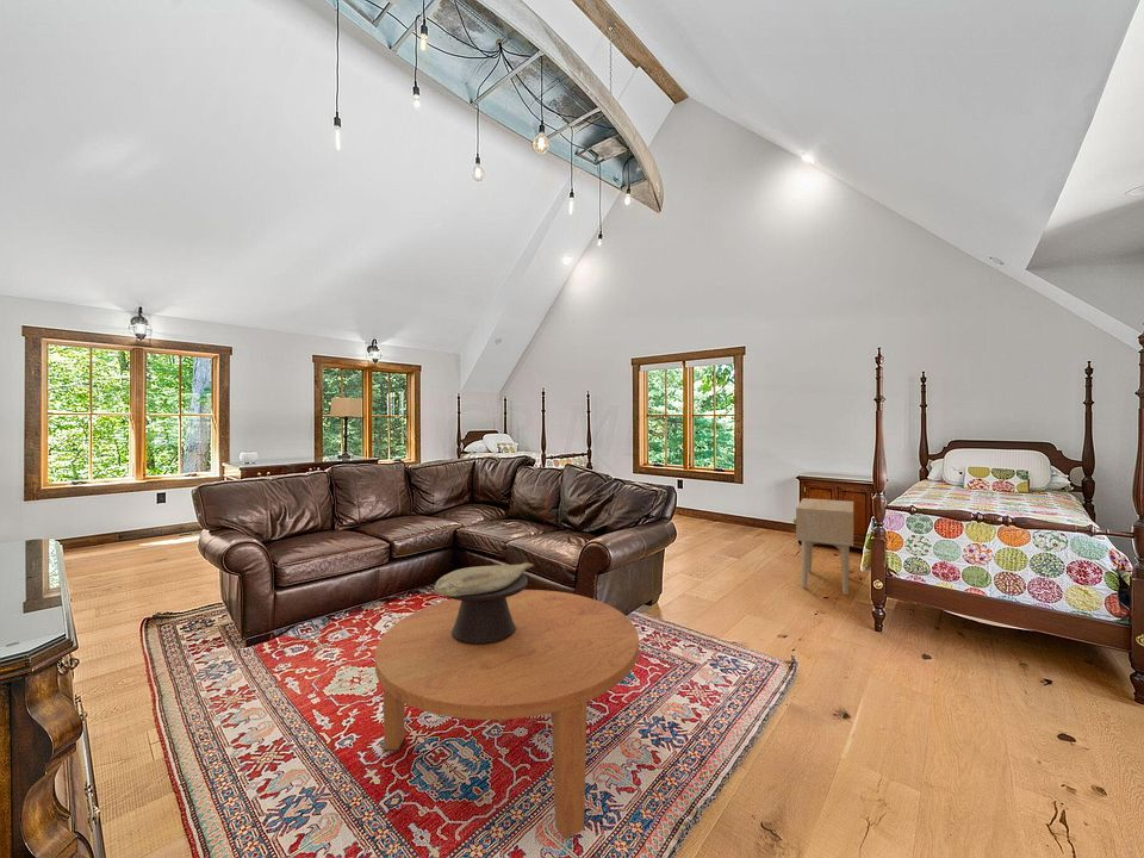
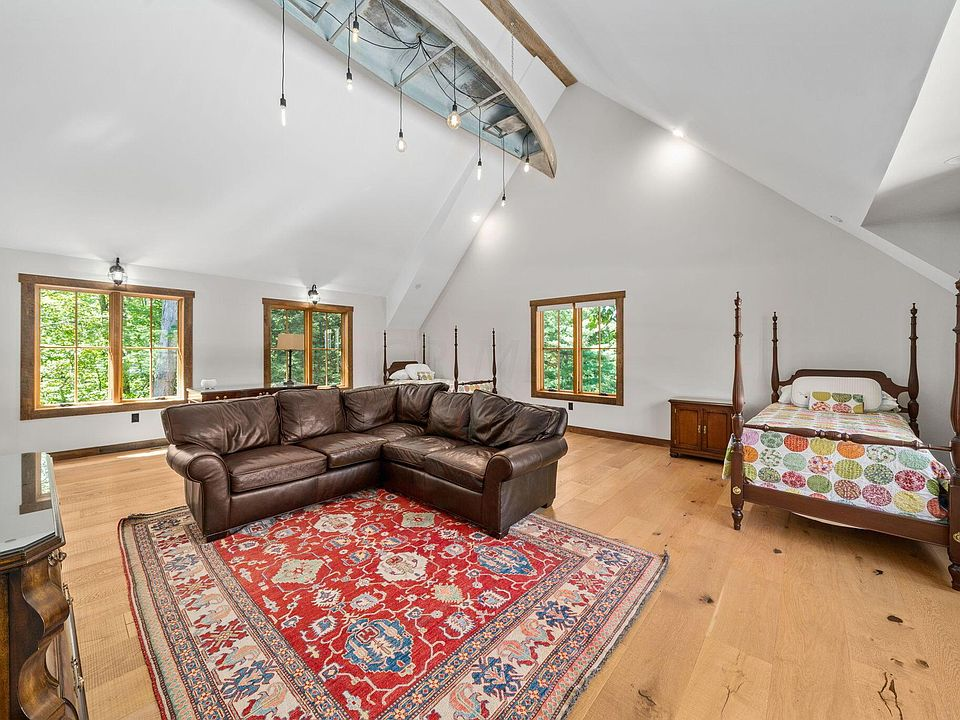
- coffee table [374,589,640,840]
- side table [792,497,854,595]
- decorative bowl [433,561,536,645]
